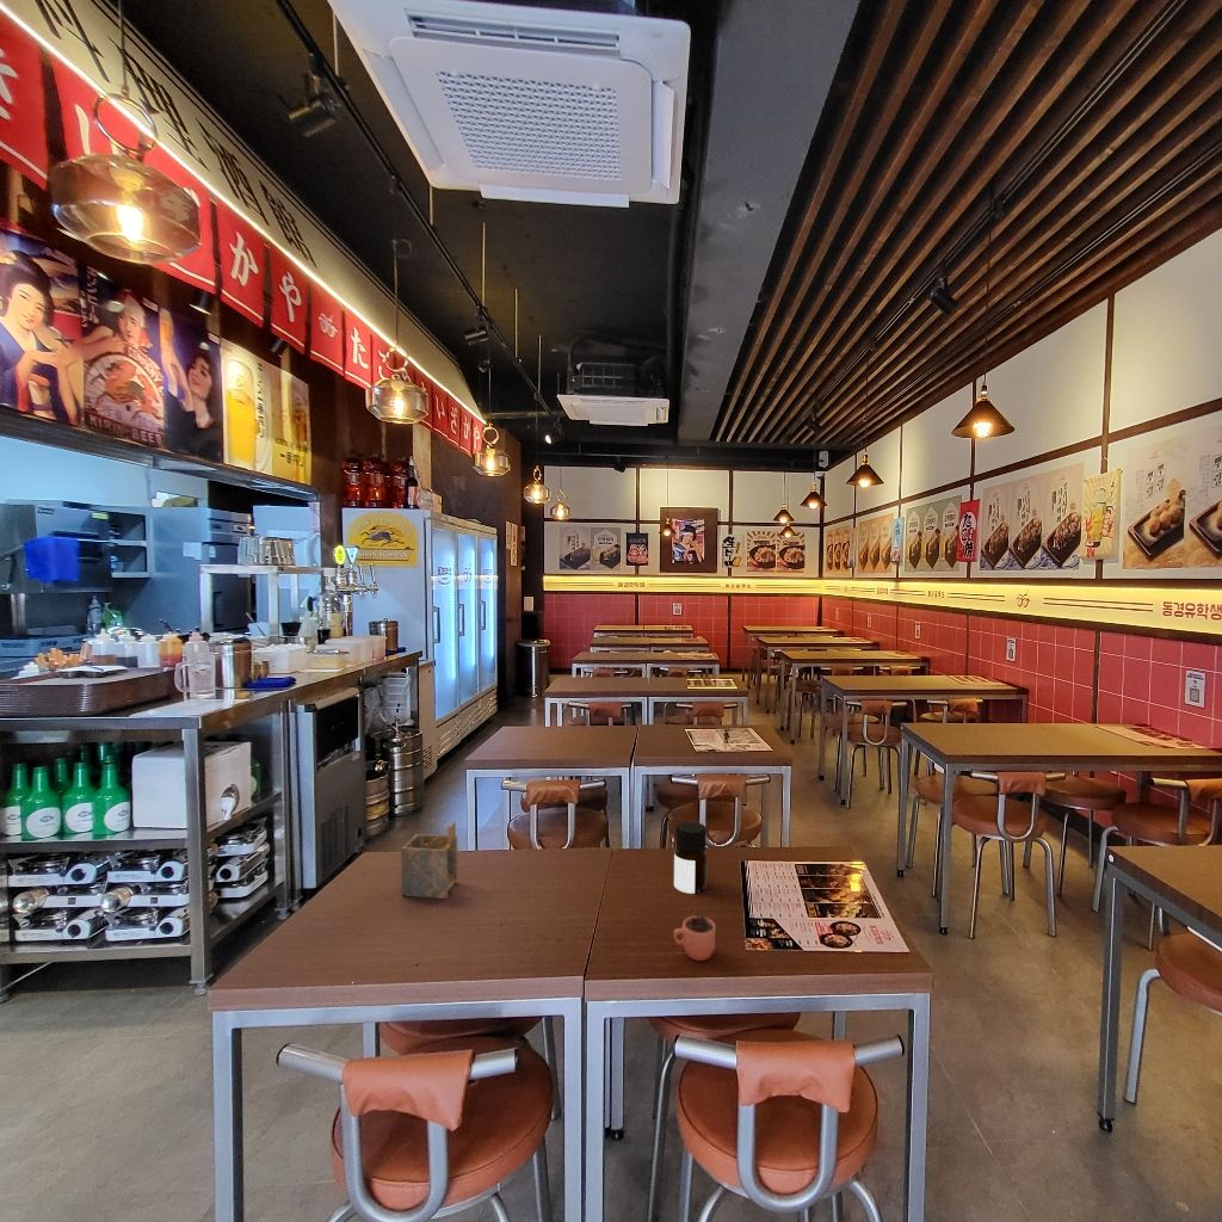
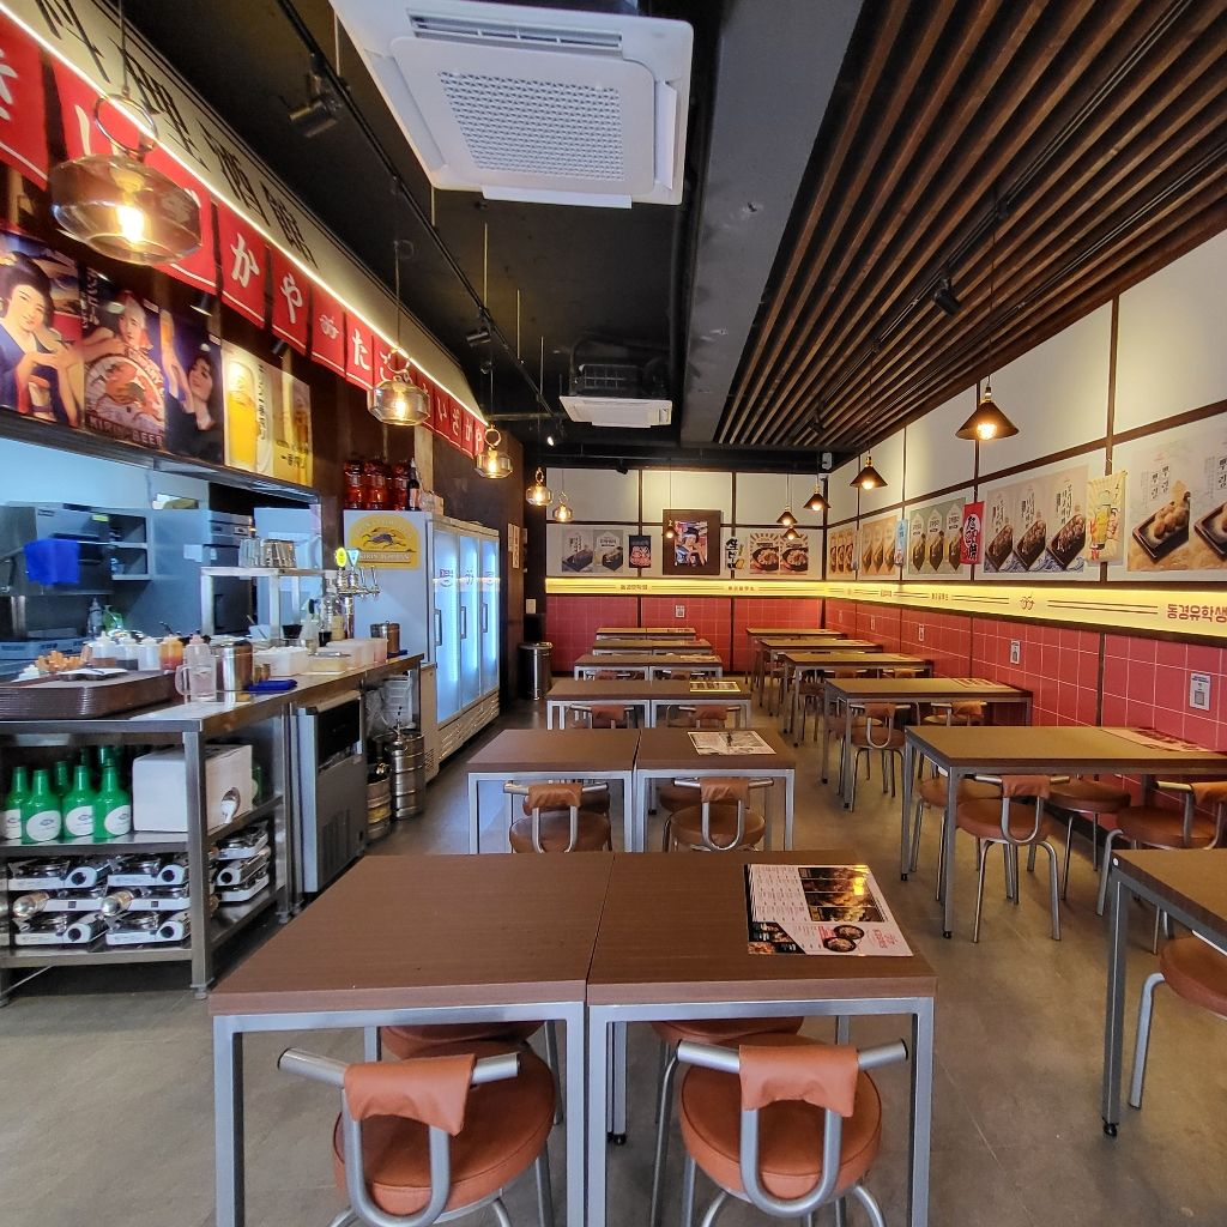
- napkin holder [400,820,458,900]
- cocoa [672,890,716,962]
- bottle [673,821,709,895]
